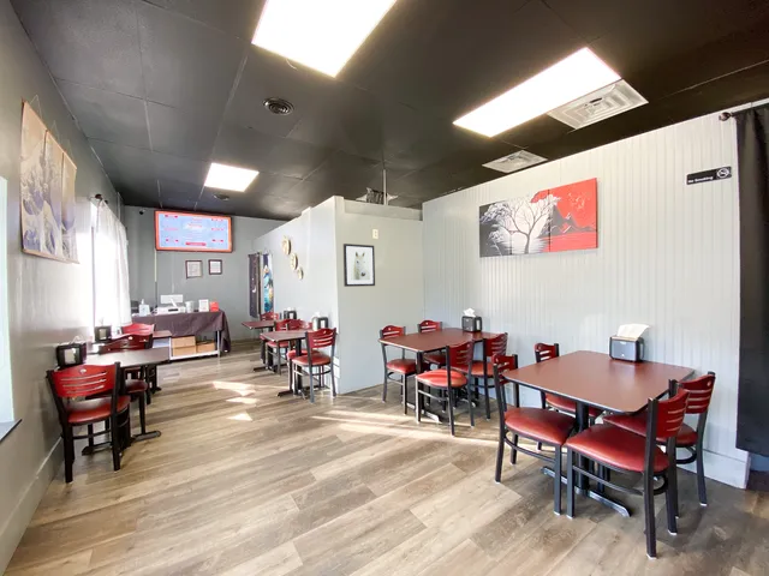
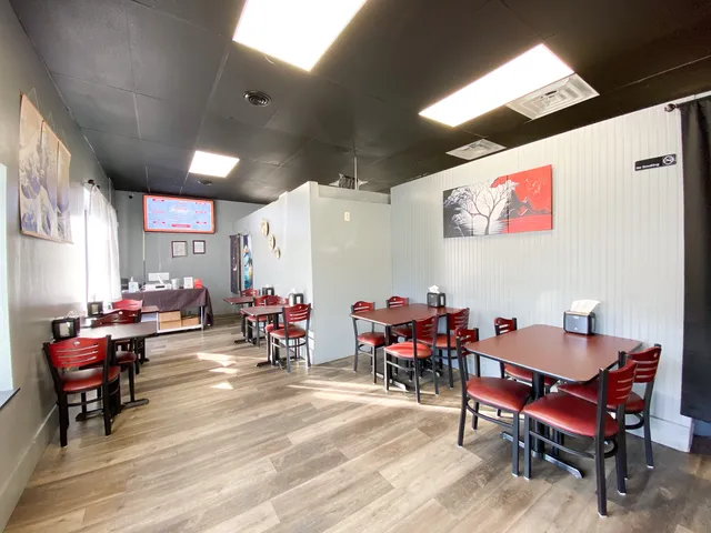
- wall art [342,242,376,288]
